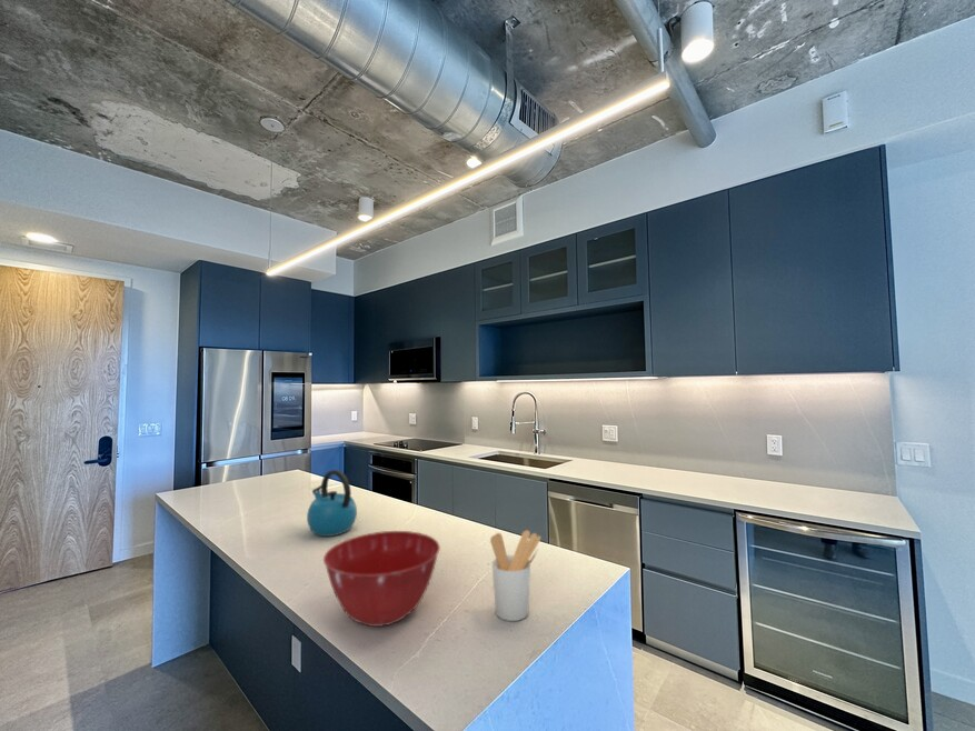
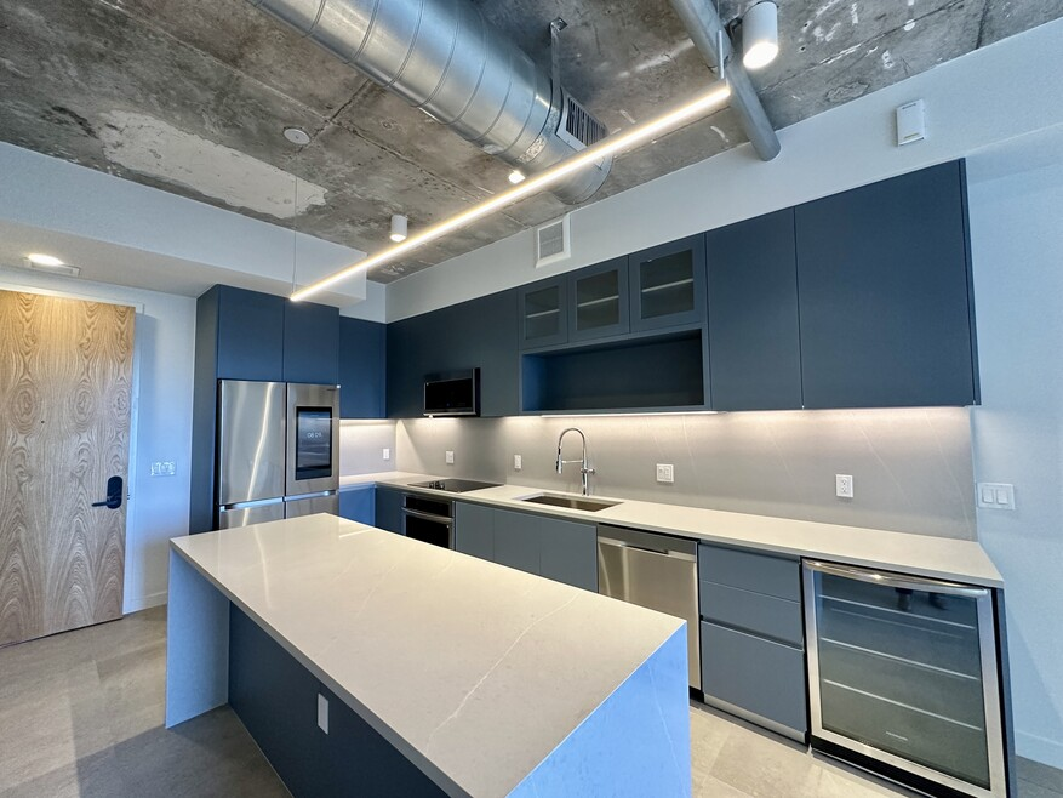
- utensil holder [489,529,541,622]
- mixing bowl [322,530,441,628]
- kettle [306,469,358,538]
